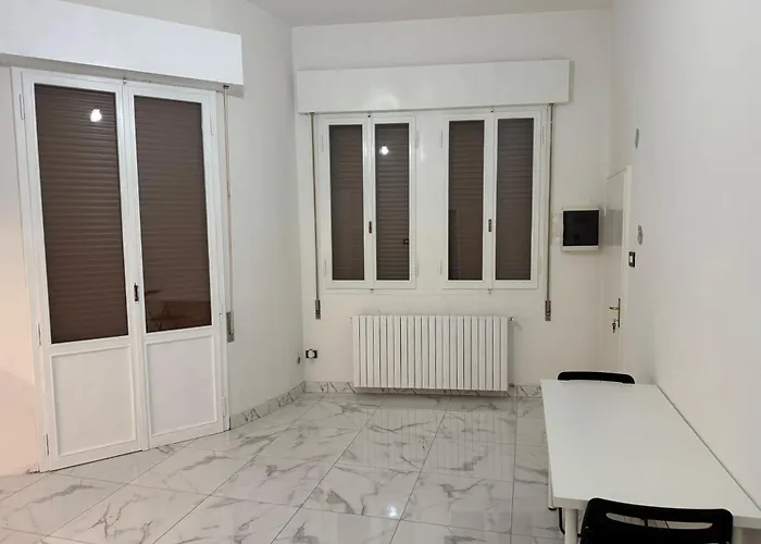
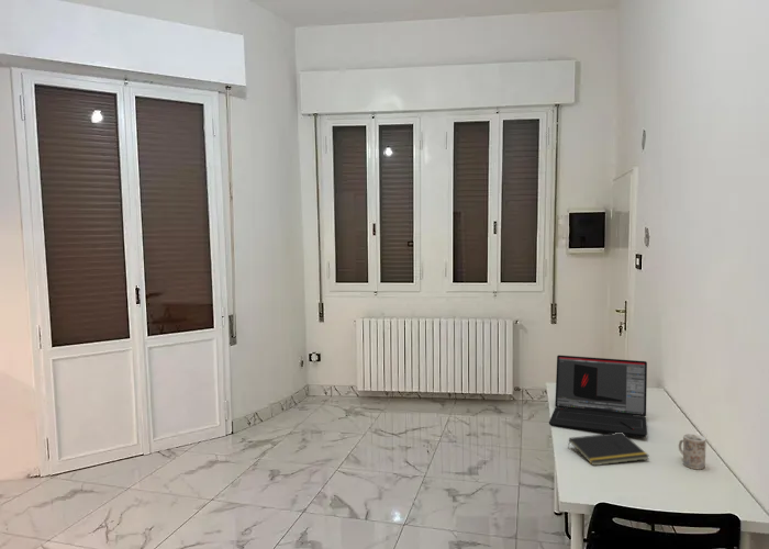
+ notepad [567,433,650,467]
+ mug [678,433,707,470]
+ laptop [548,355,648,438]
